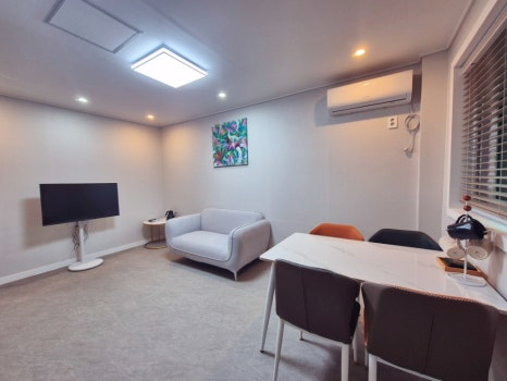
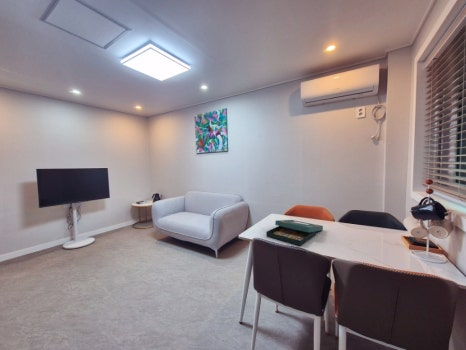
+ board game [265,219,324,247]
